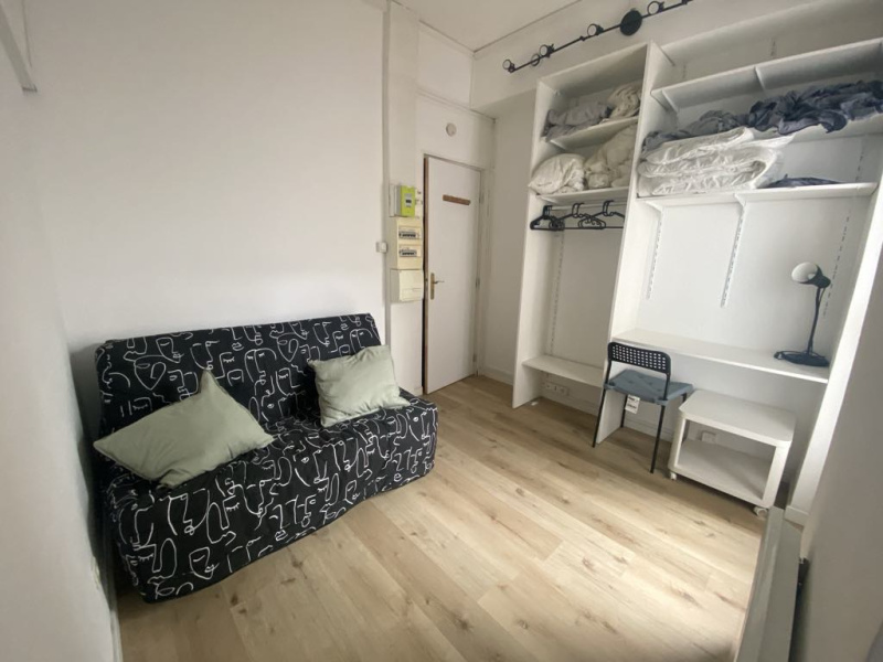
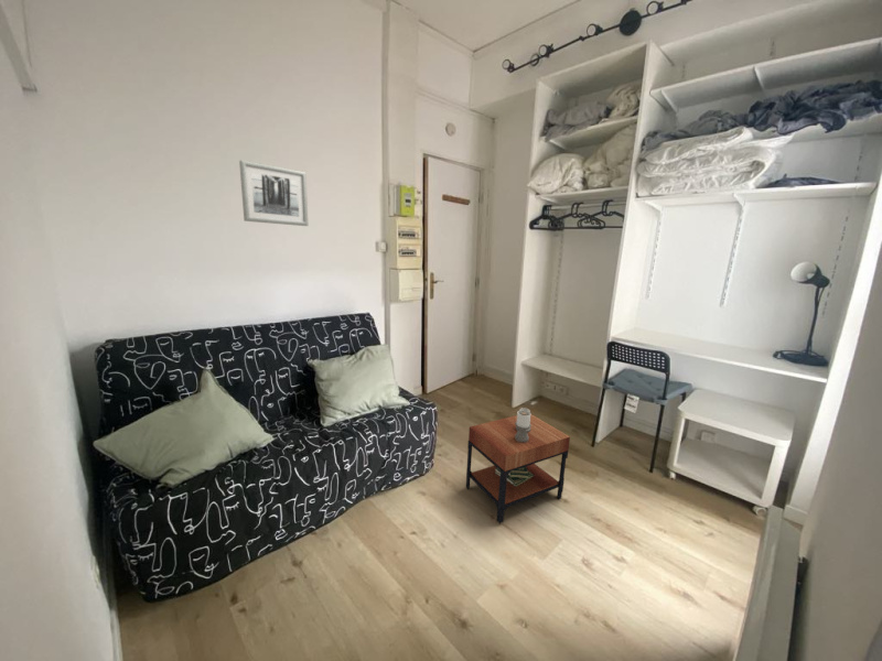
+ side table [465,407,571,524]
+ wall art [238,159,309,227]
